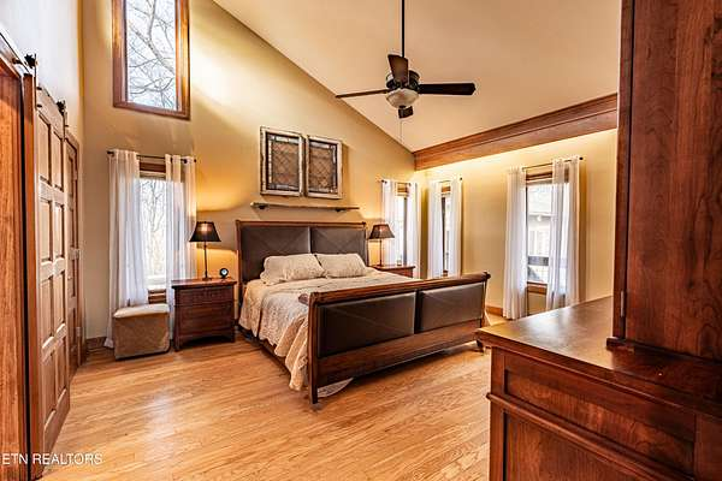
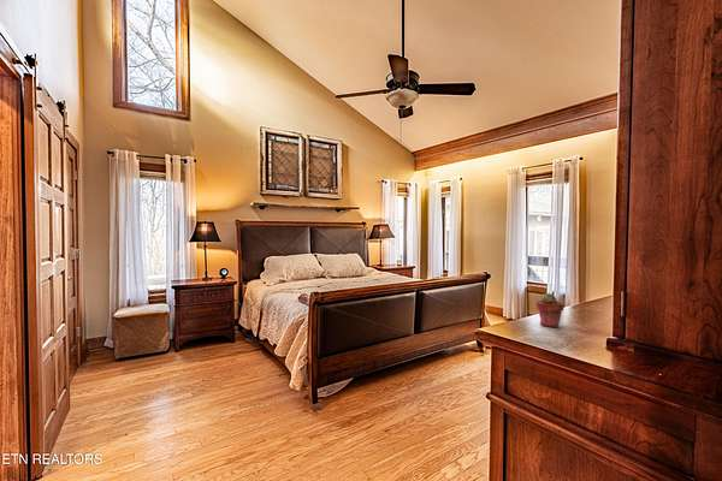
+ potted succulent [535,292,564,328]
